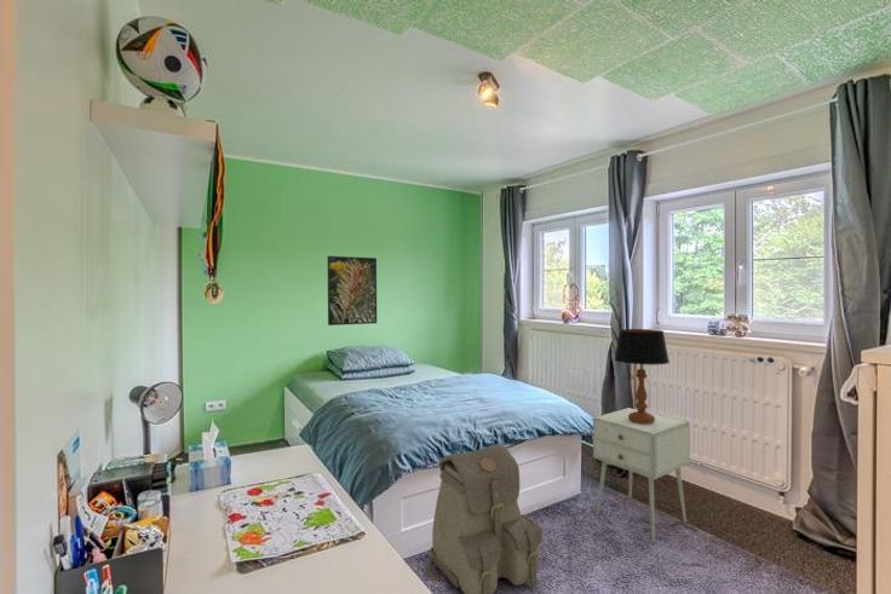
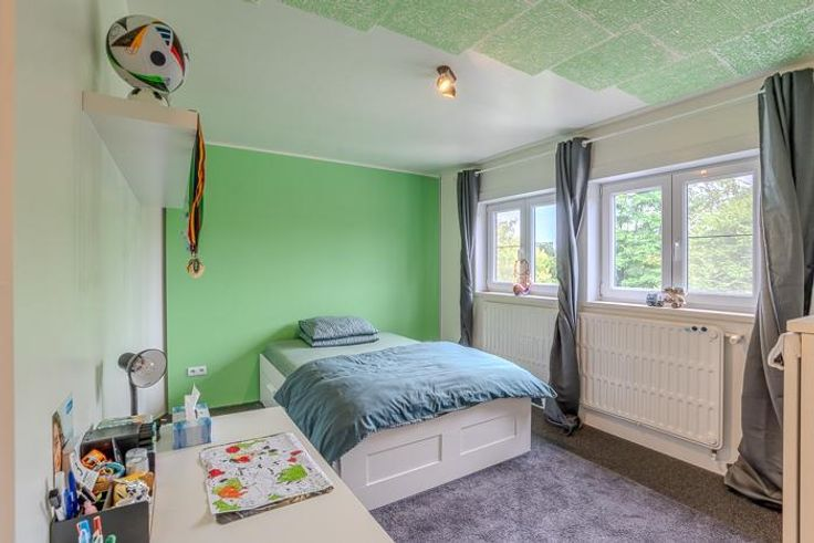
- backpack [424,443,544,594]
- nightstand [592,406,691,543]
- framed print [327,255,378,327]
- table lamp [614,328,671,425]
